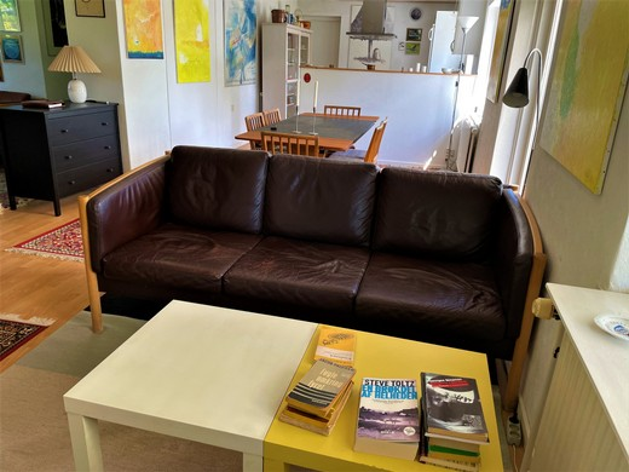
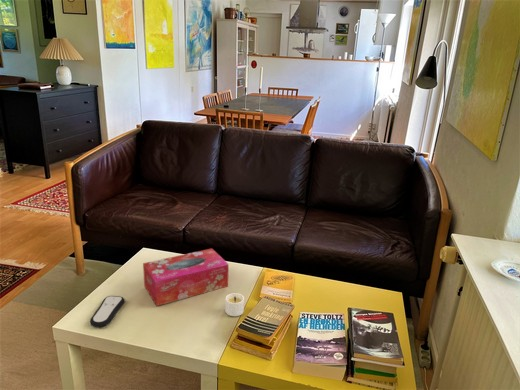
+ candle [224,292,245,317]
+ tissue box [142,248,230,307]
+ remote control [89,295,125,328]
